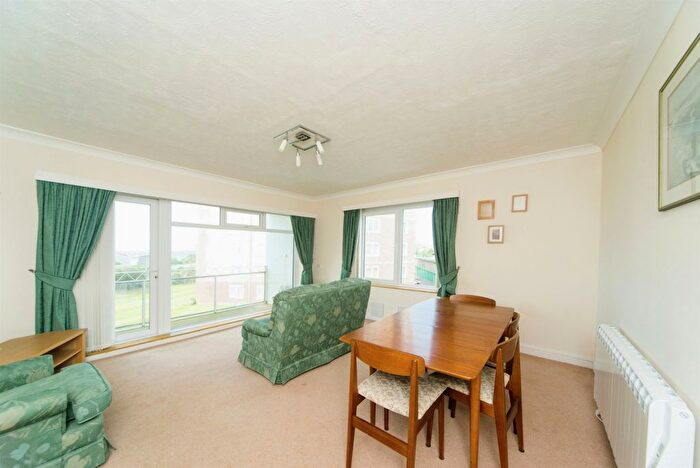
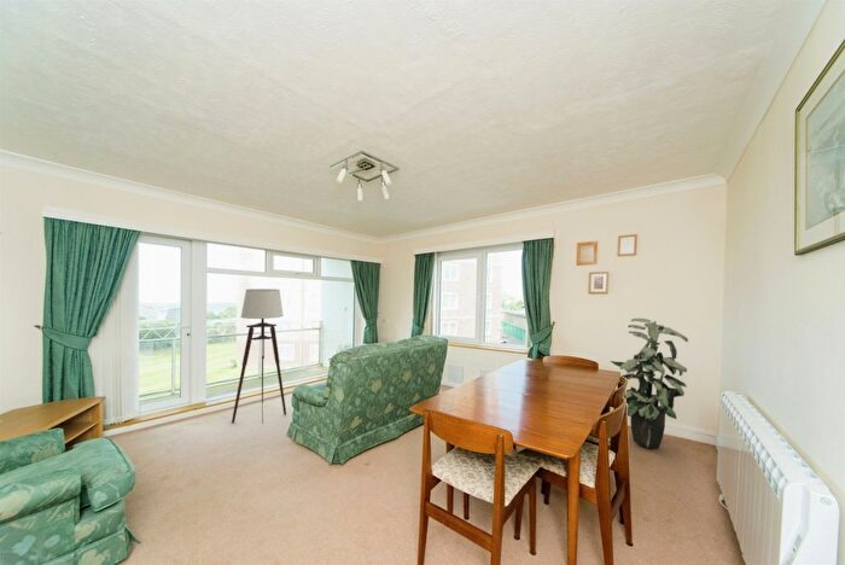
+ indoor plant [610,318,689,449]
+ floor lamp [231,287,287,425]
